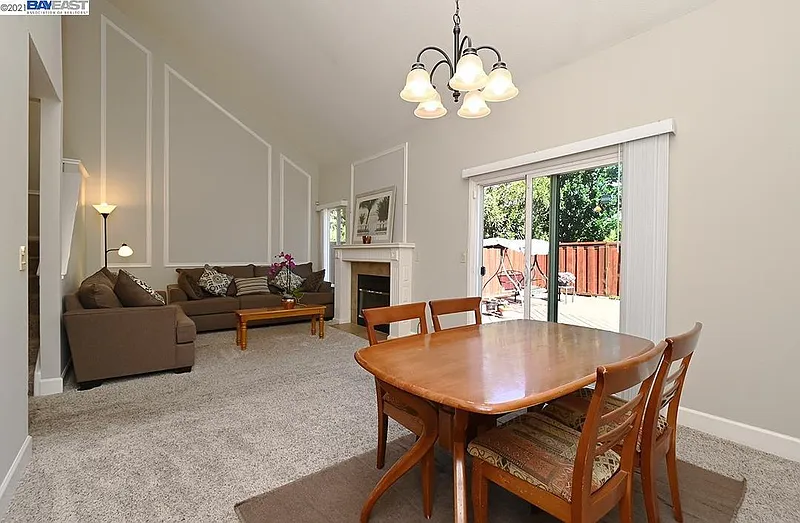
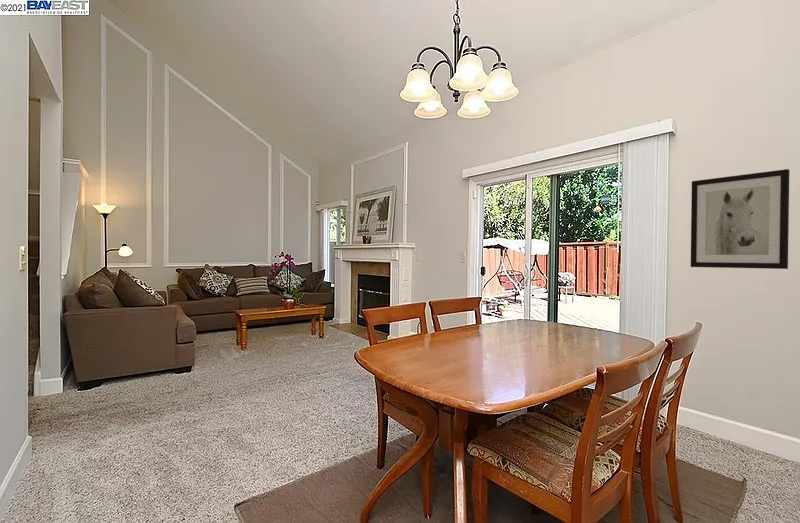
+ wall art [690,168,790,270]
